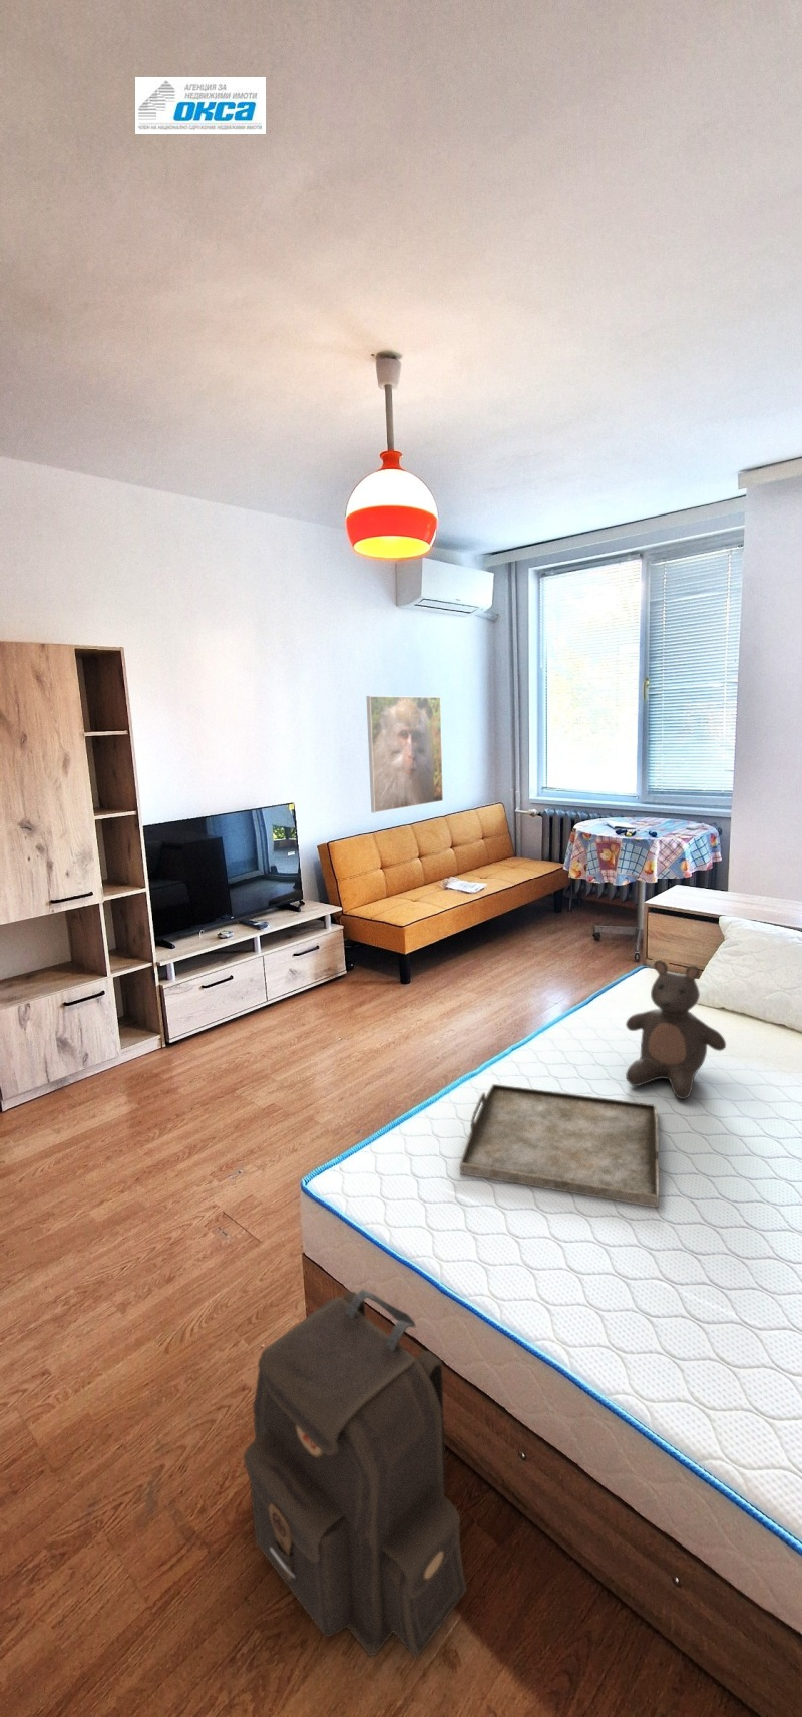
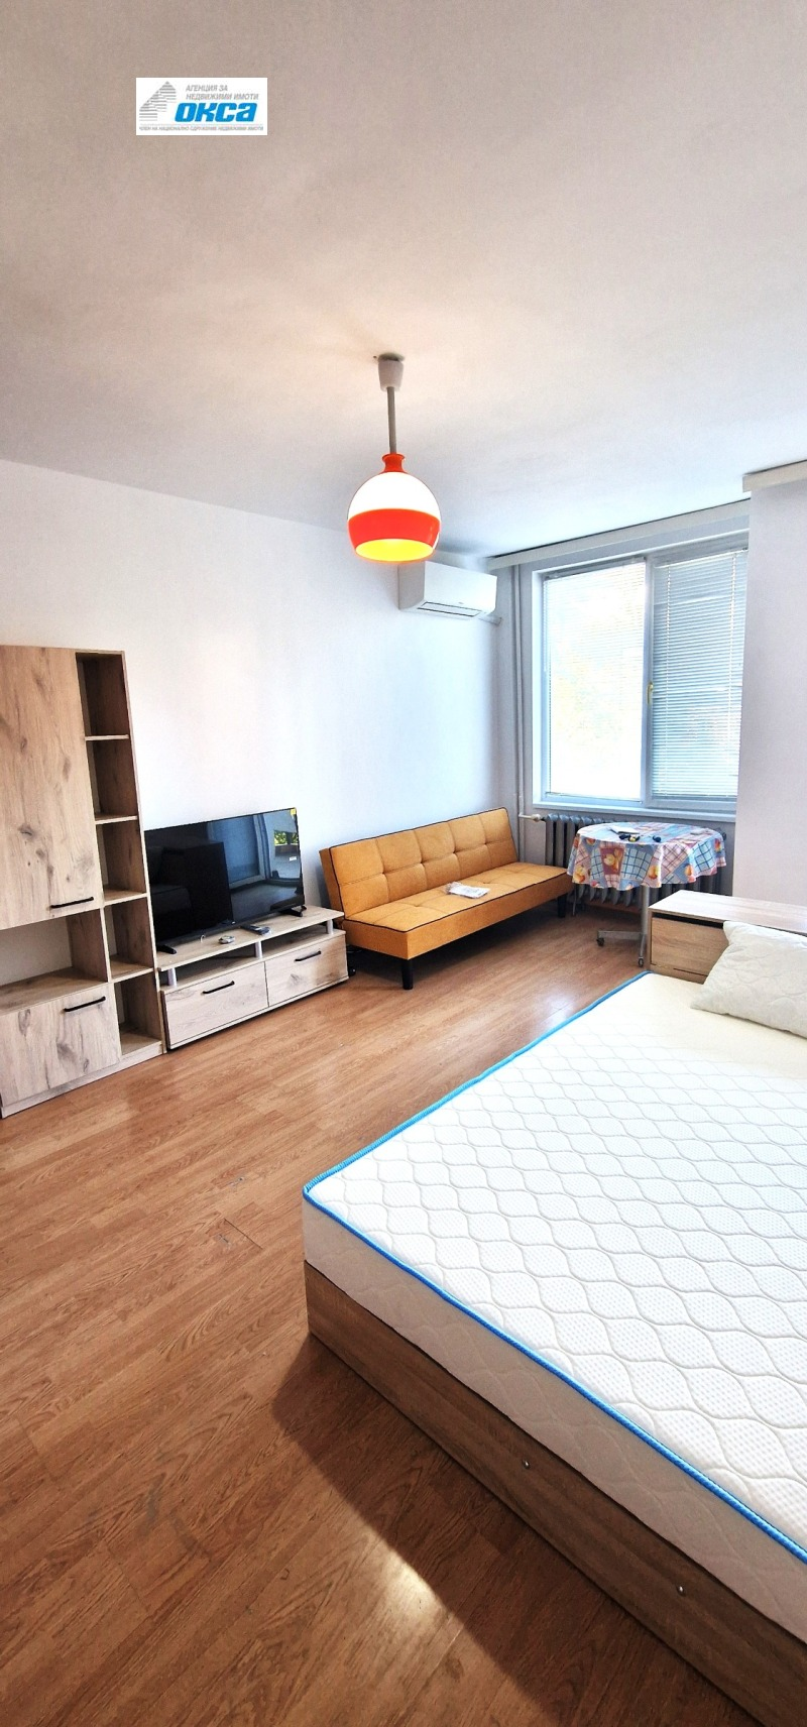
- backpack [243,1288,468,1660]
- serving tray [460,1083,660,1210]
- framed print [365,695,444,815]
- teddy bear [625,959,727,1101]
